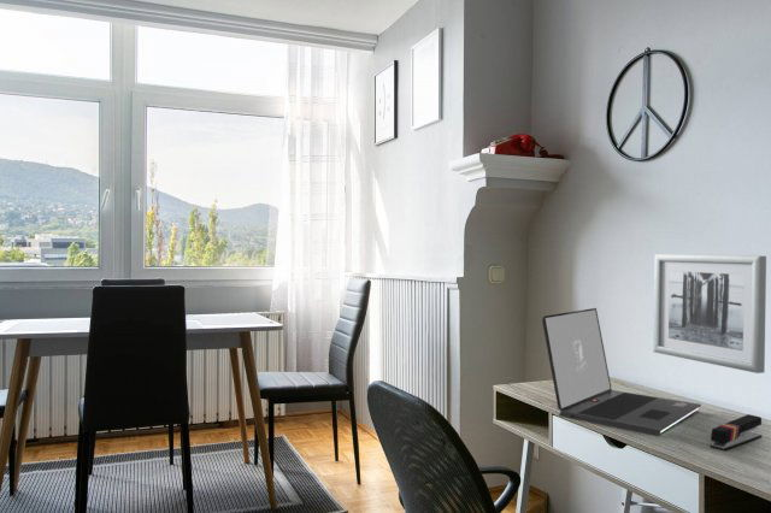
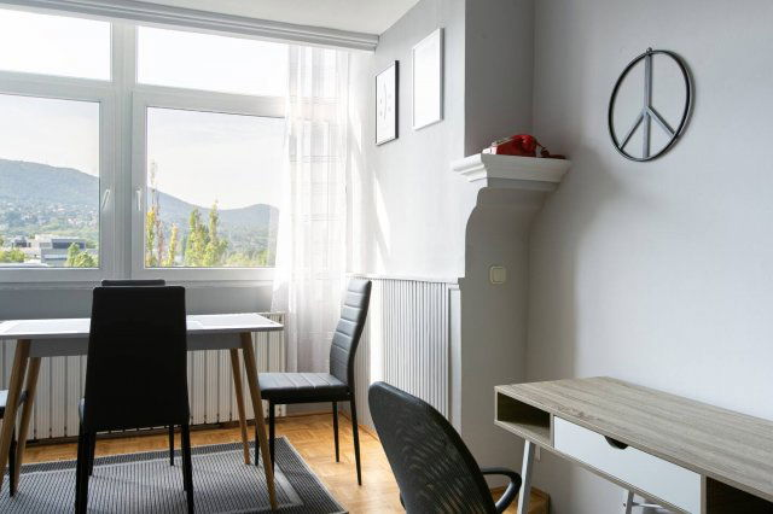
- laptop [541,307,702,437]
- wall art [652,253,767,375]
- stapler [708,413,764,452]
